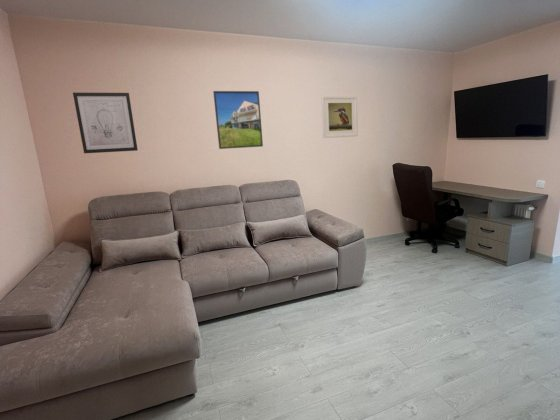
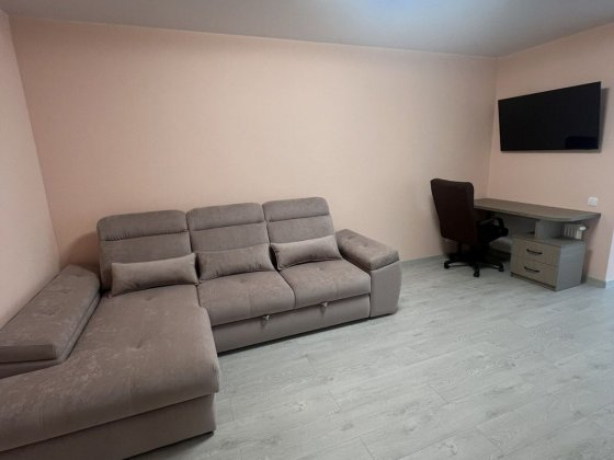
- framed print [320,95,359,139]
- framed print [212,90,264,150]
- wall art [72,92,139,154]
